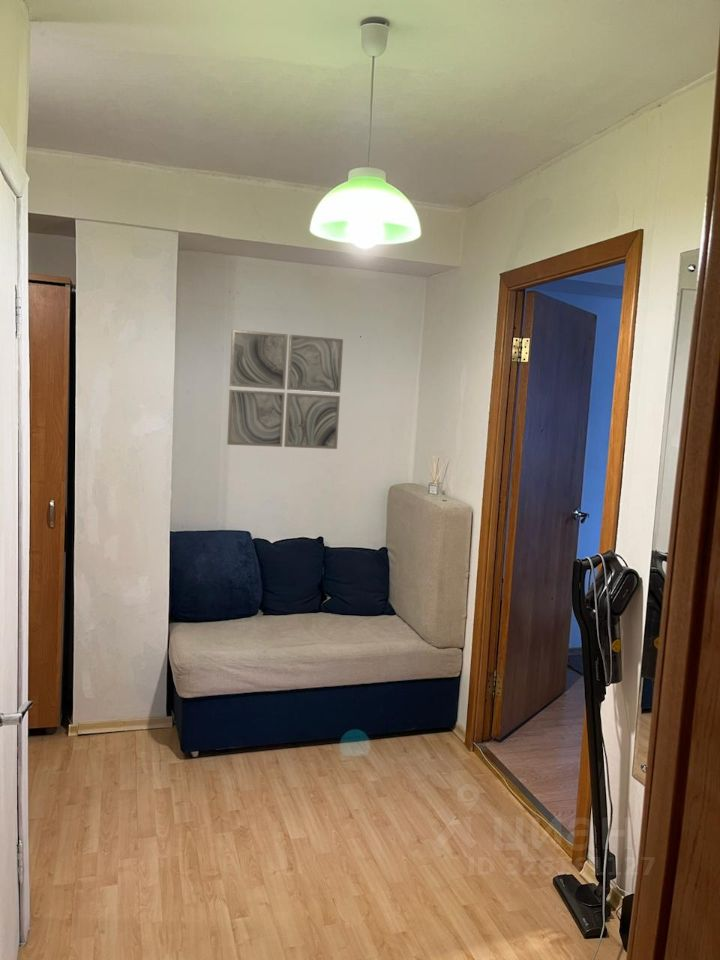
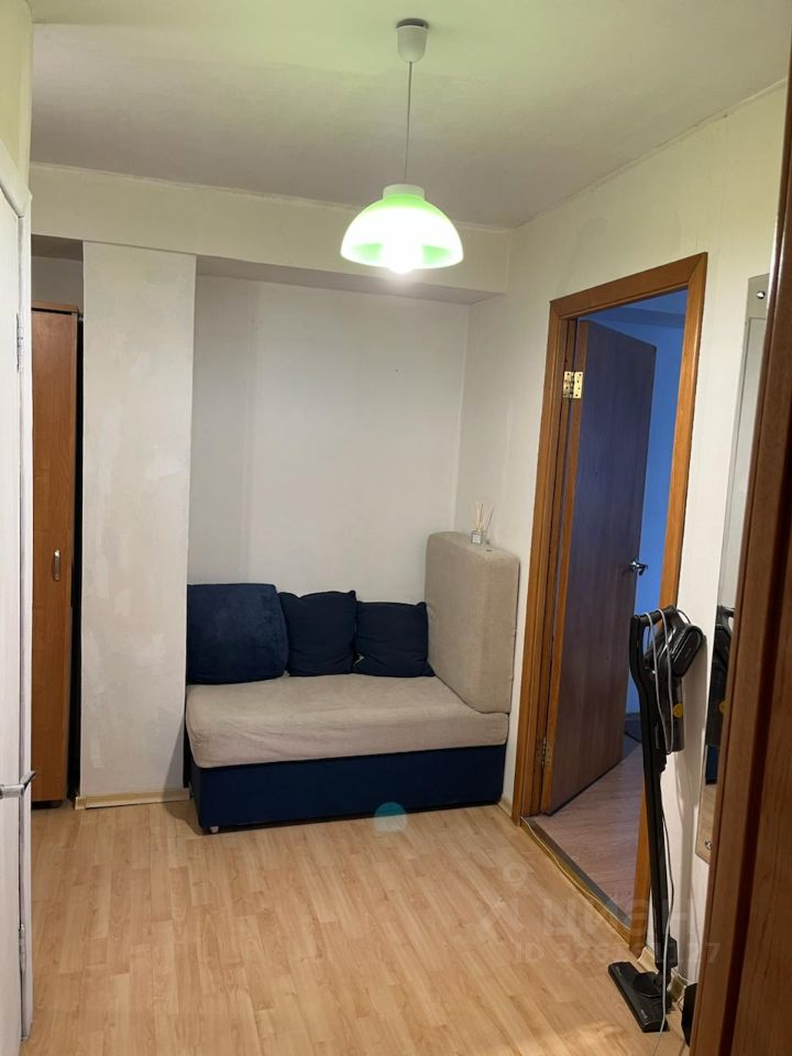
- wall art [226,329,344,450]
